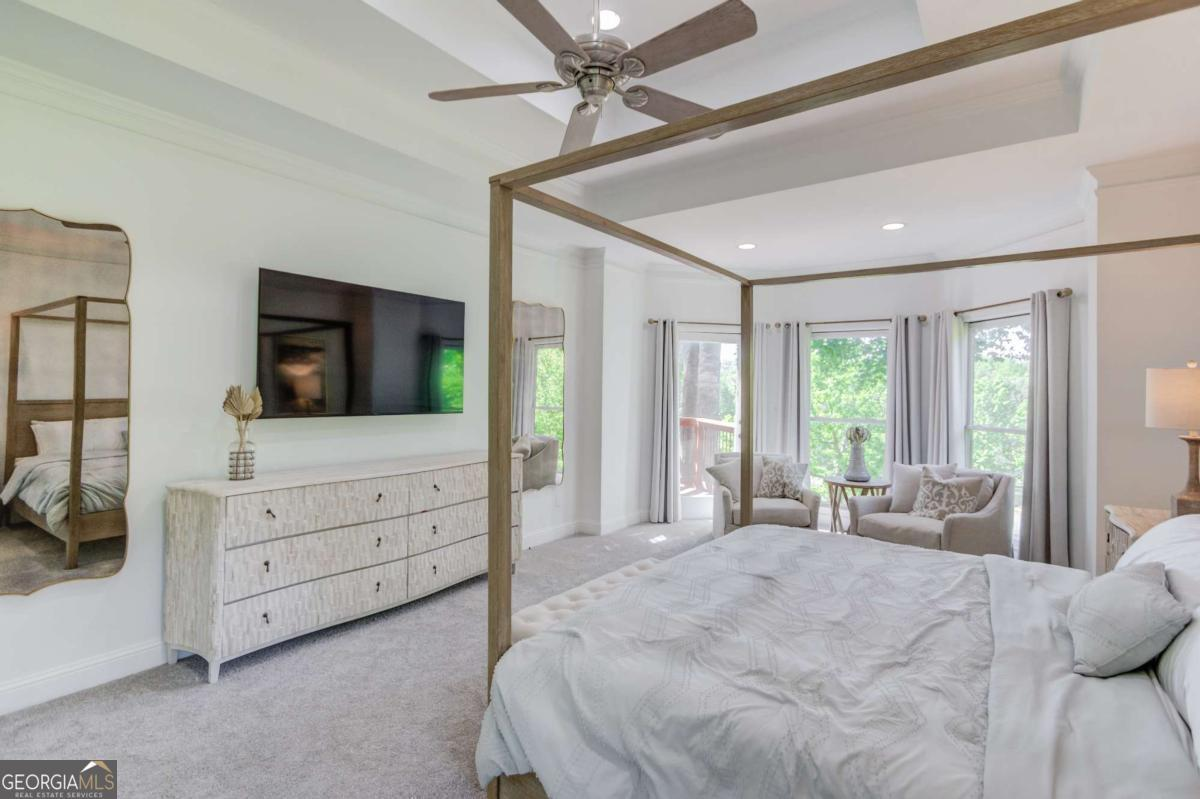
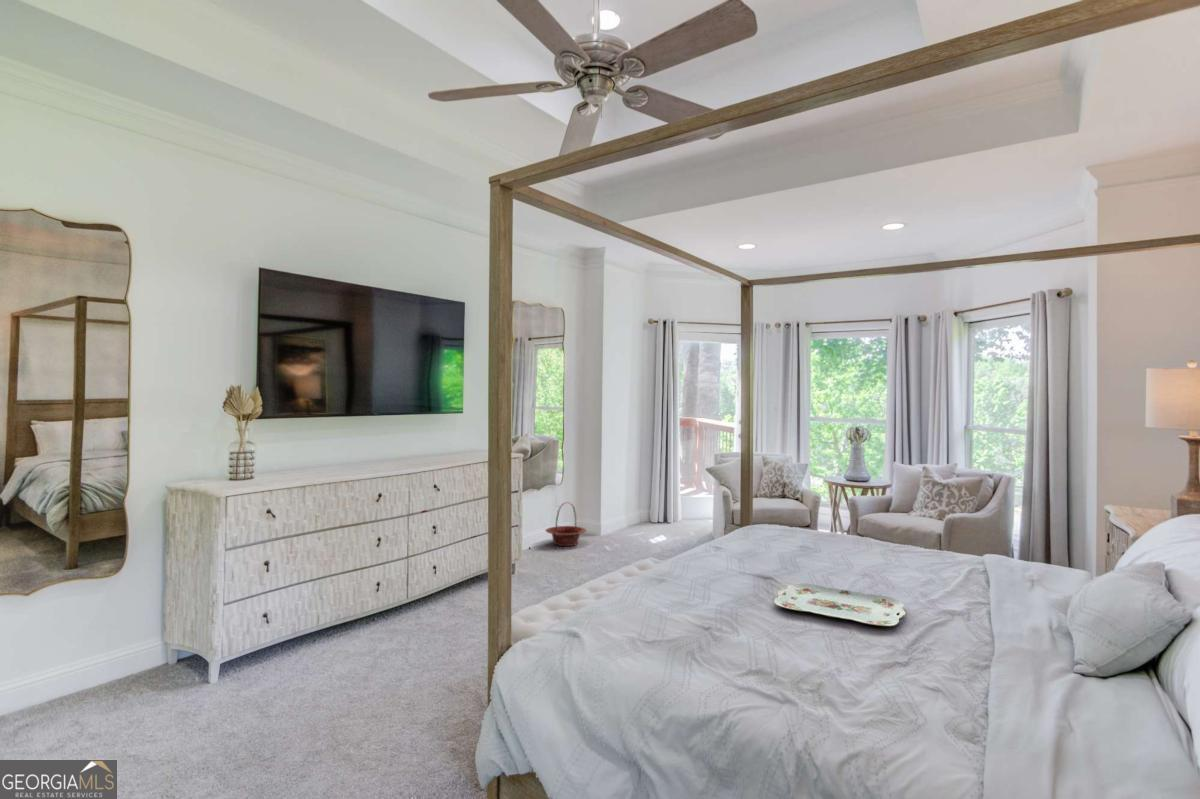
+ serving tray [773,583,907,627]
+ basket [544,501,587,547]
